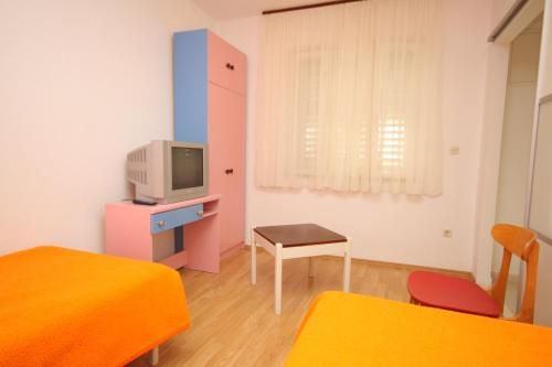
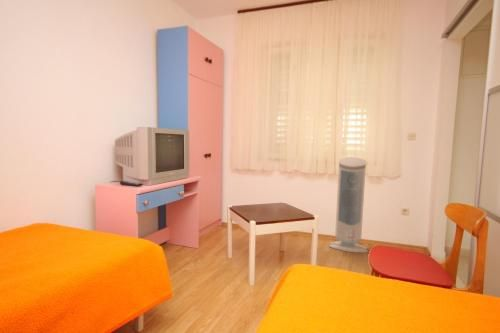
+ air purifier [327,156,368,253]
